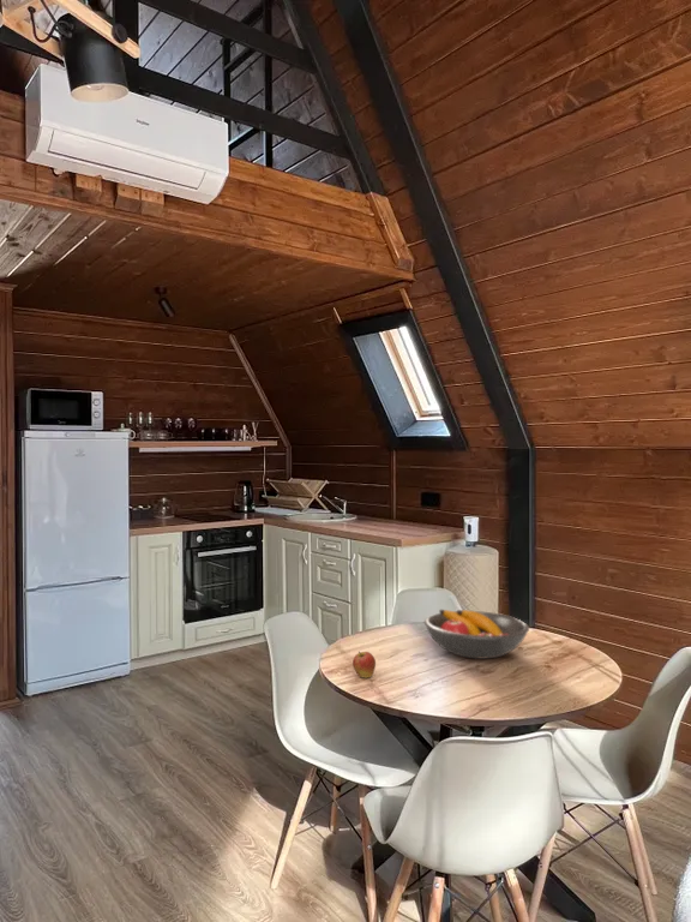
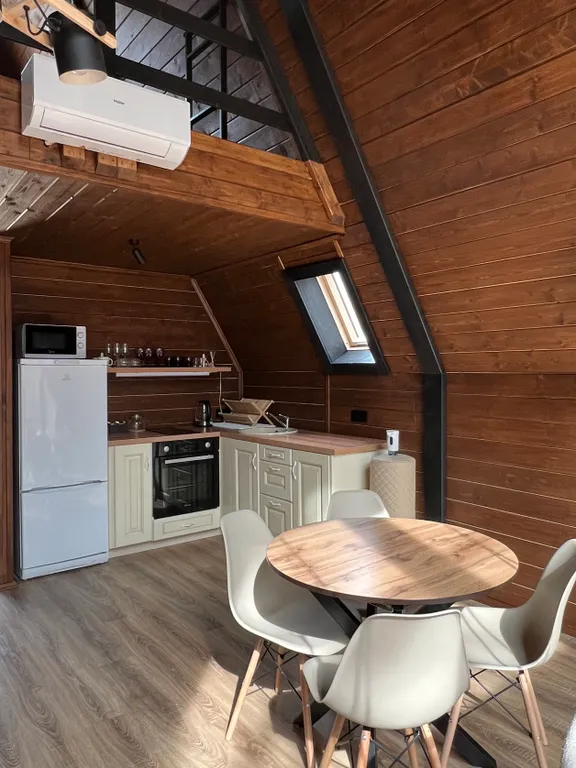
- fruit bowl [423,609,530,660]
- fruit [351,651,377,679]
